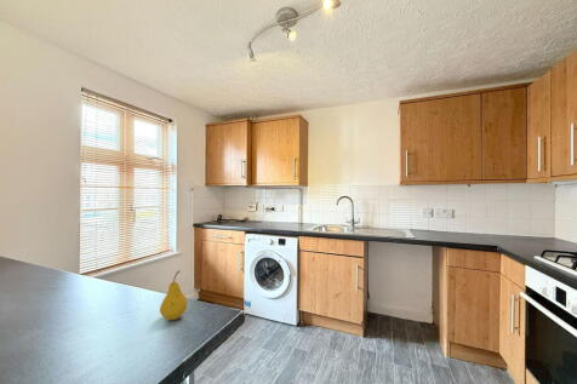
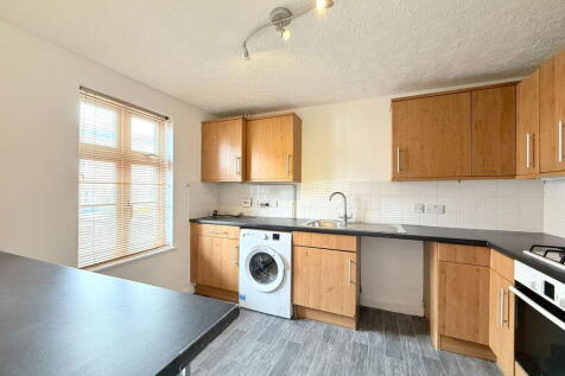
- fruit [159,270,189,321]
